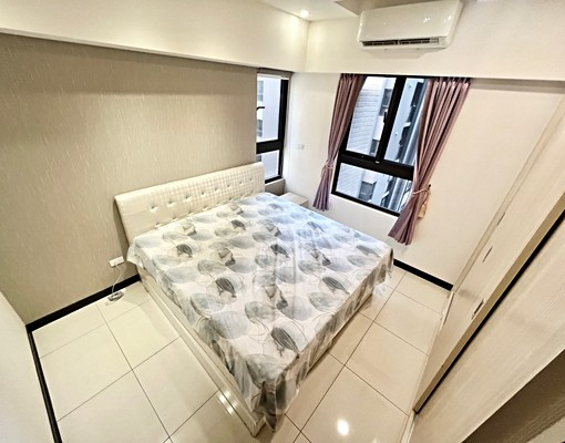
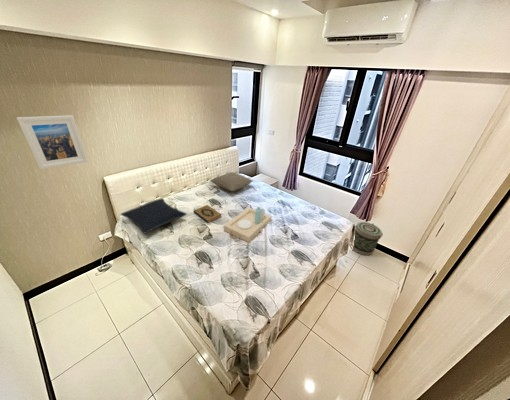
+ pillow [120,197,188,235]
+ serving tray [223,206,273,243]
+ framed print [16,114,89,170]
+ basket [352,221,384,256]
+ hardback book [193,204,223,224]
+ pillow [209,171,253,193]
